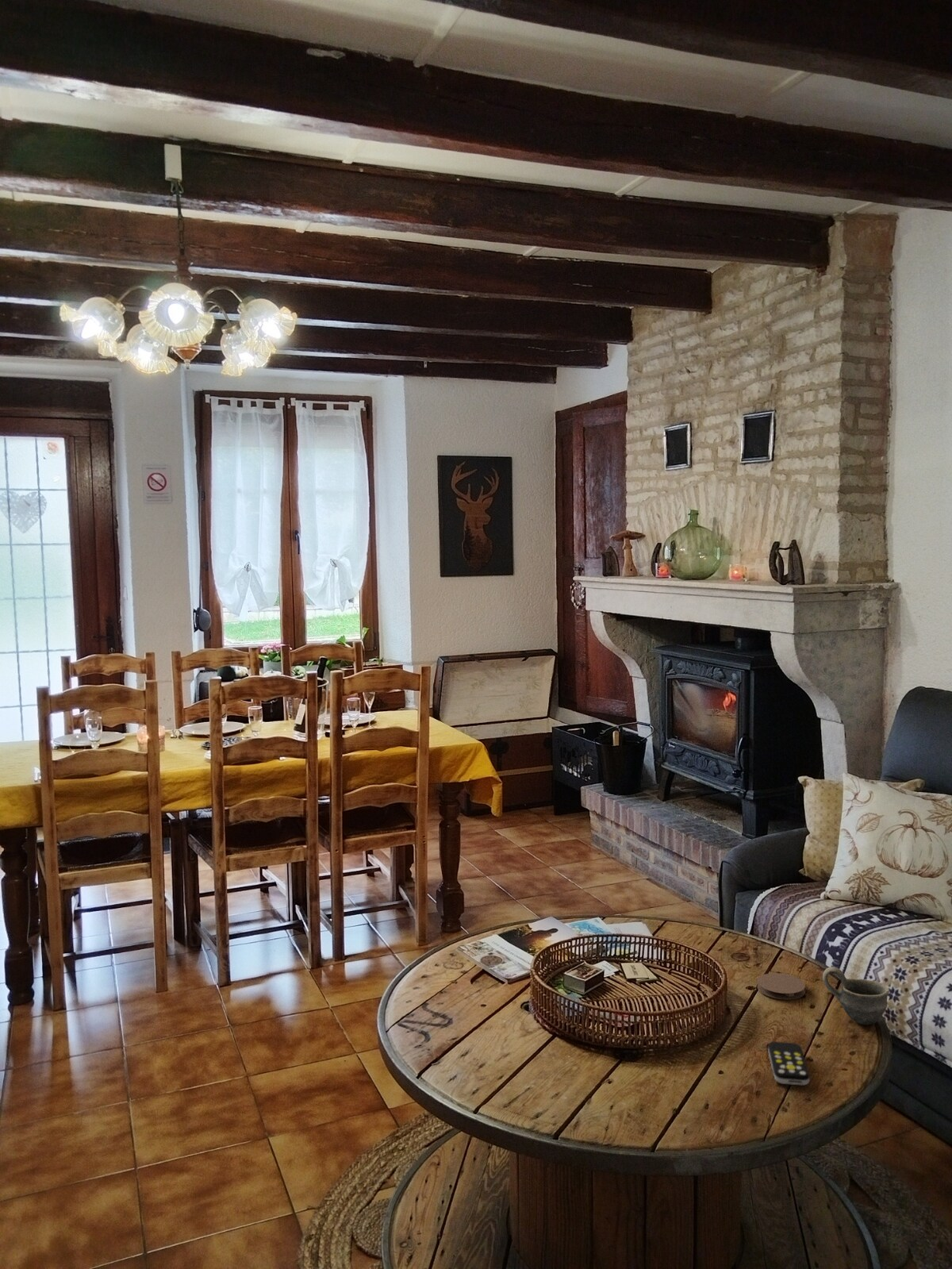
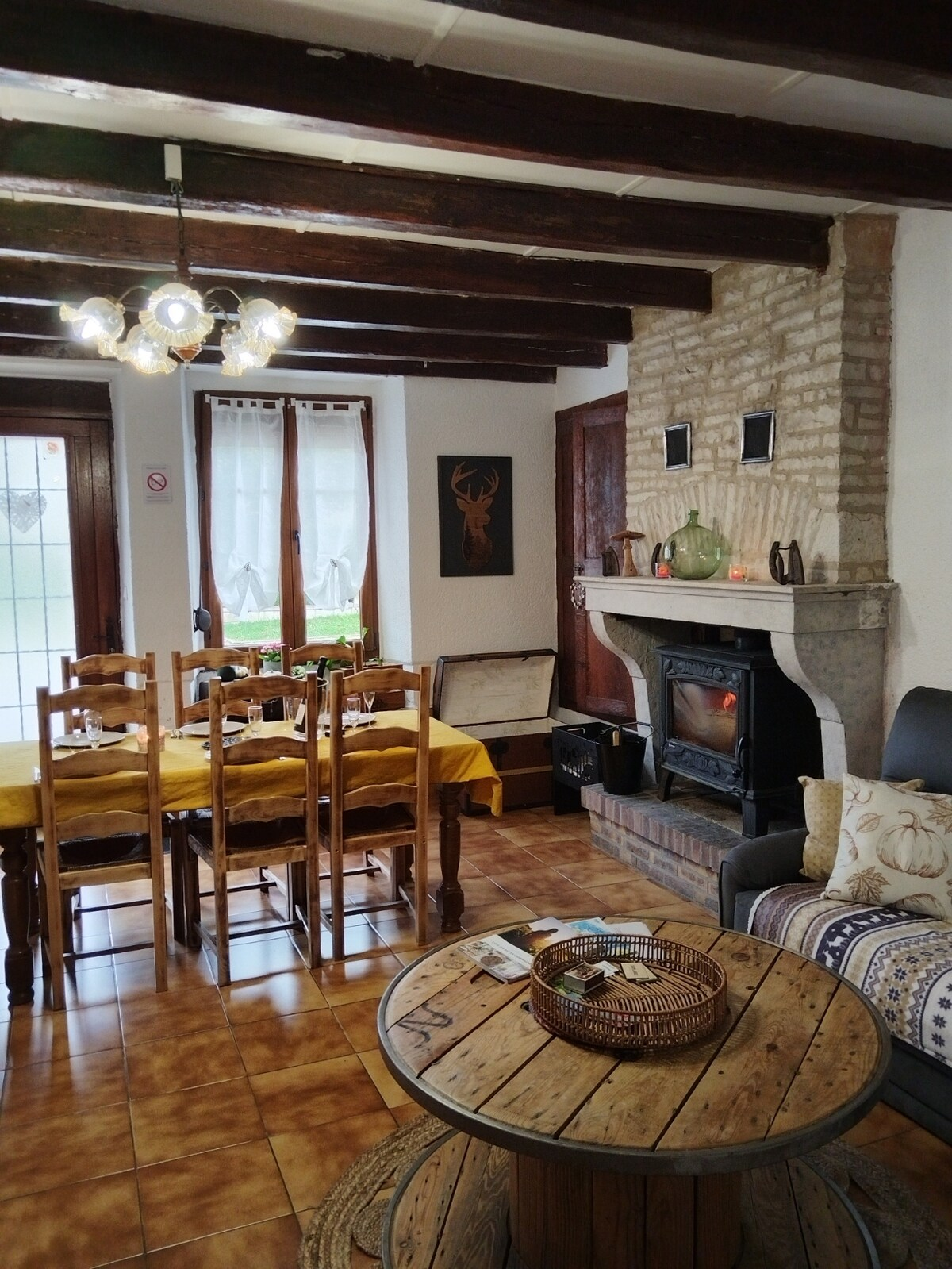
- coaster [757,972,806,1001]
- remote control [767,1041,811,1086]
- cup [822,966,890,1025]
